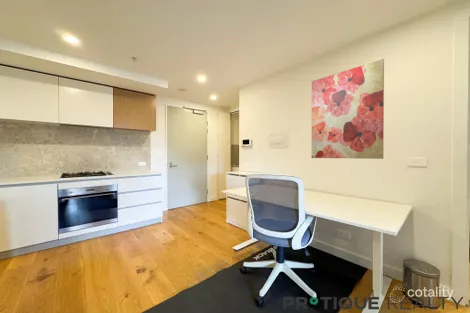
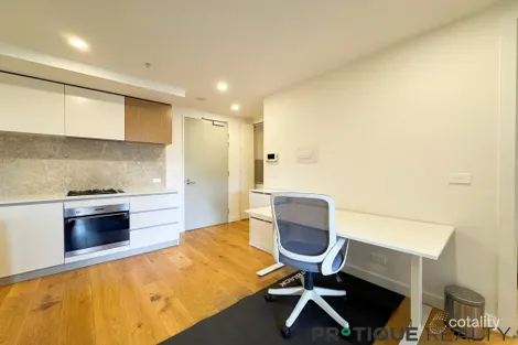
- wall art [310,58,385,160]
